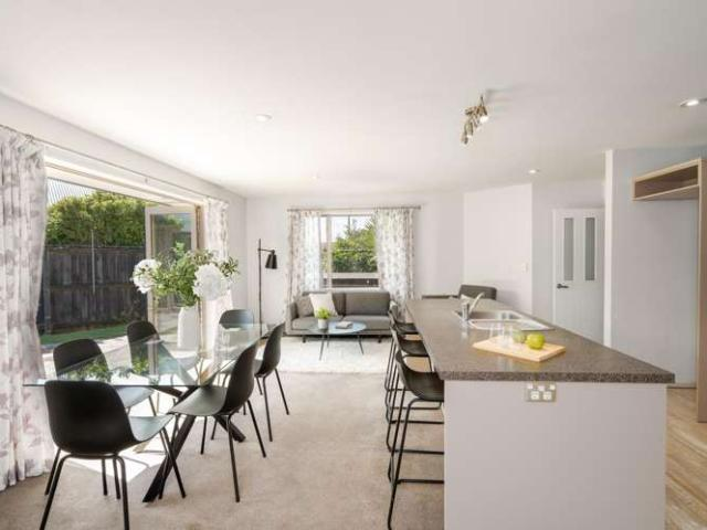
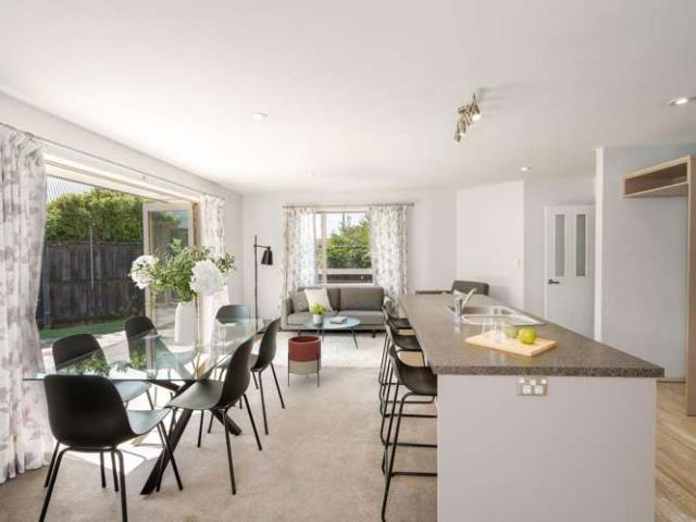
+ planter [287,334,322,387]
